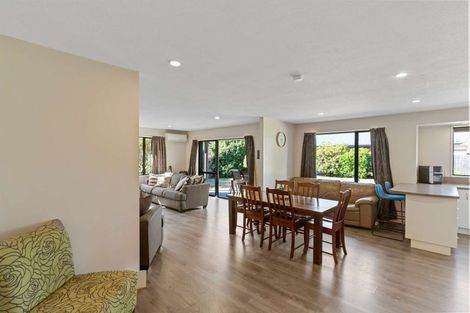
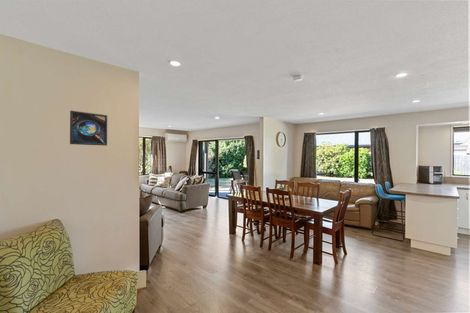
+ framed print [69,110,108,147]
